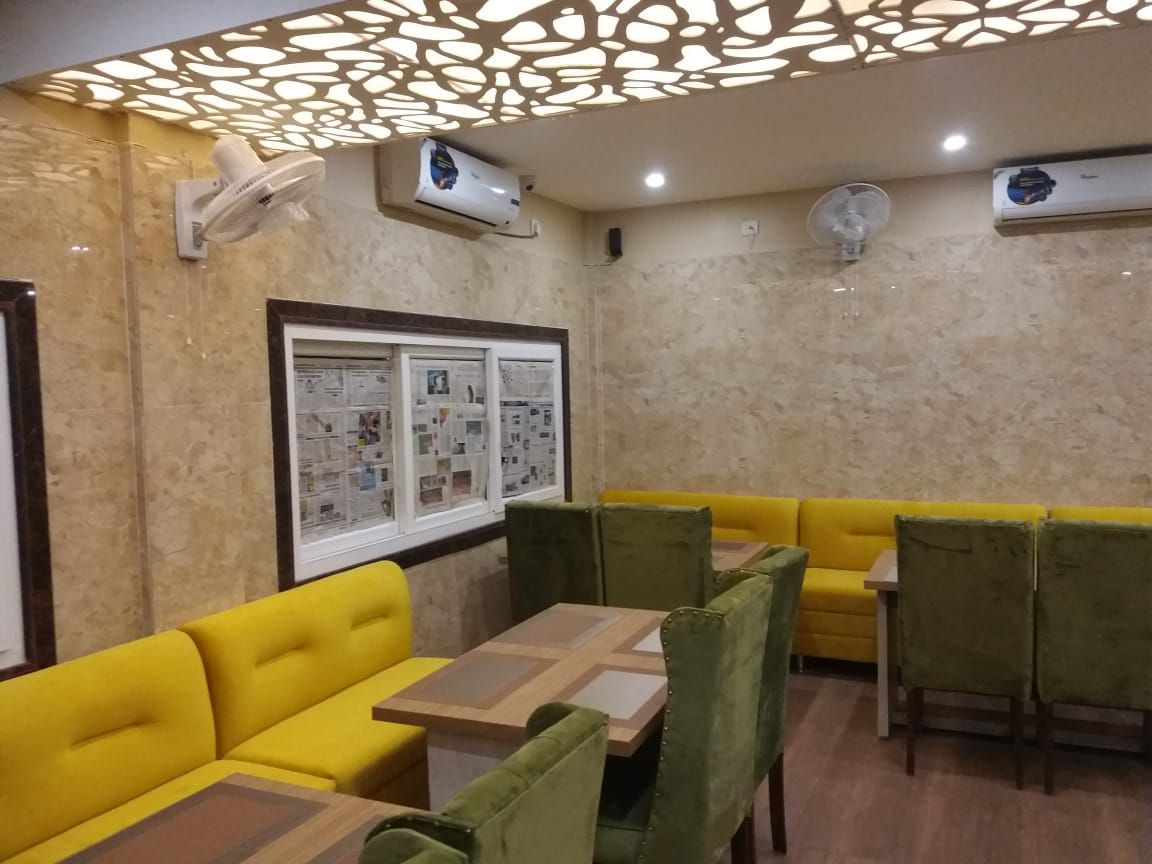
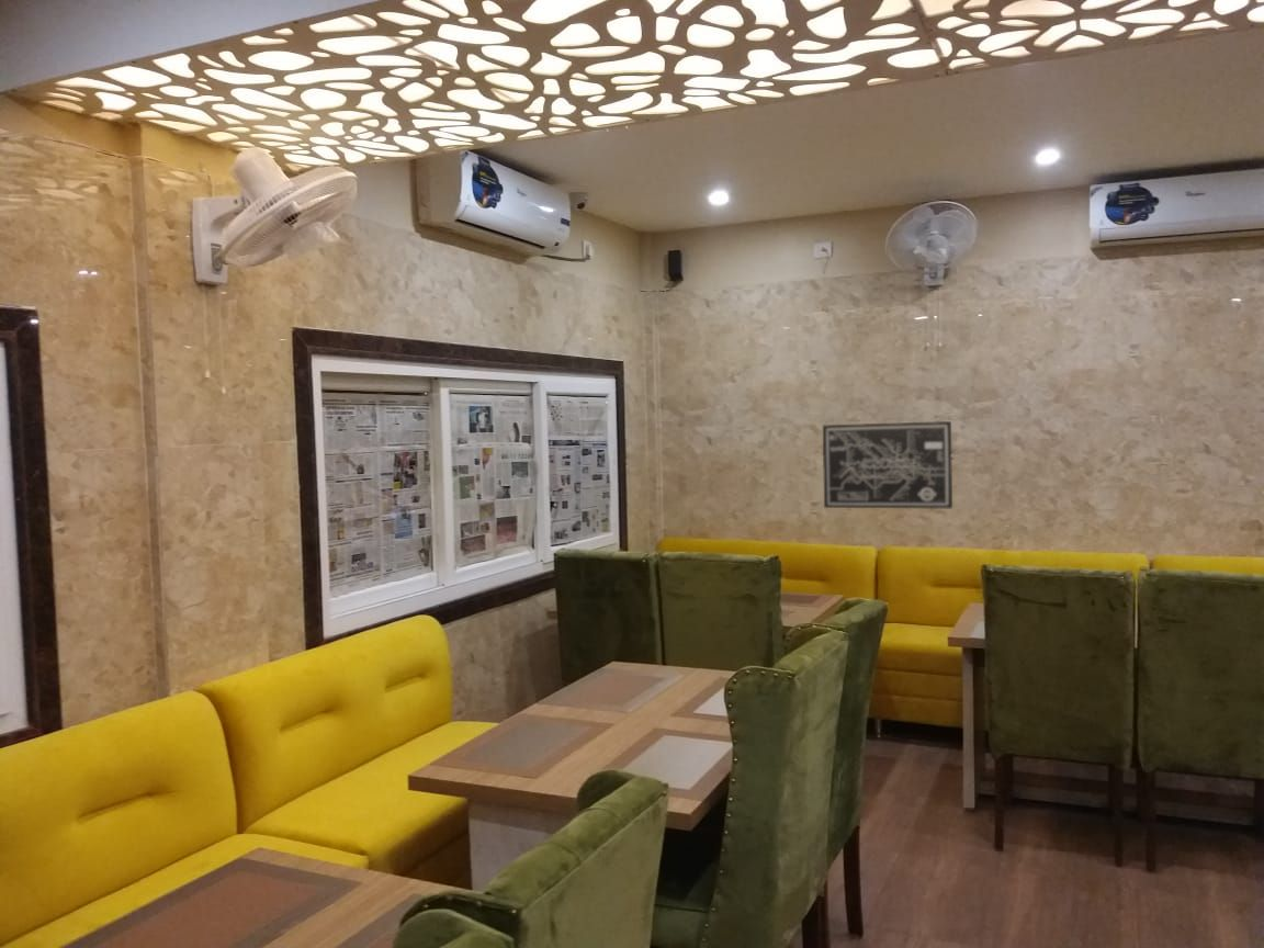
+ wall art [822,420,953,510]
